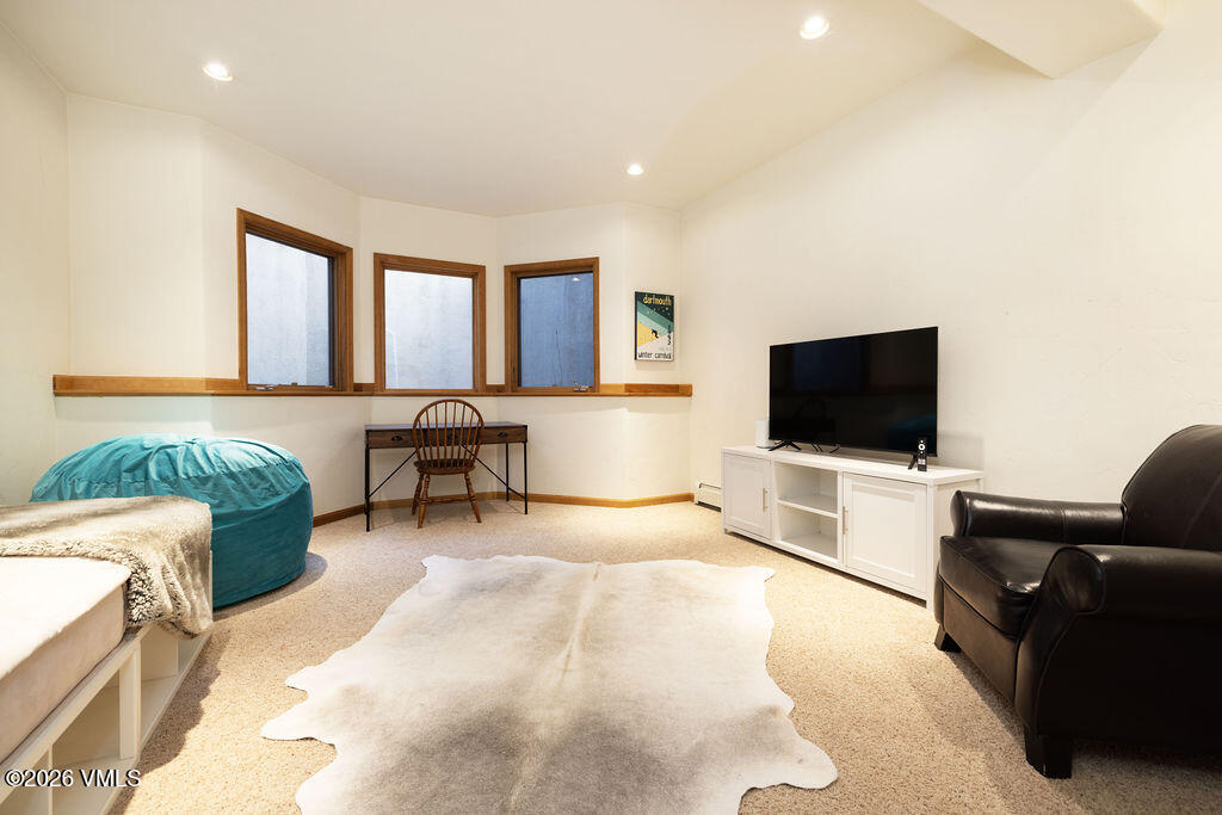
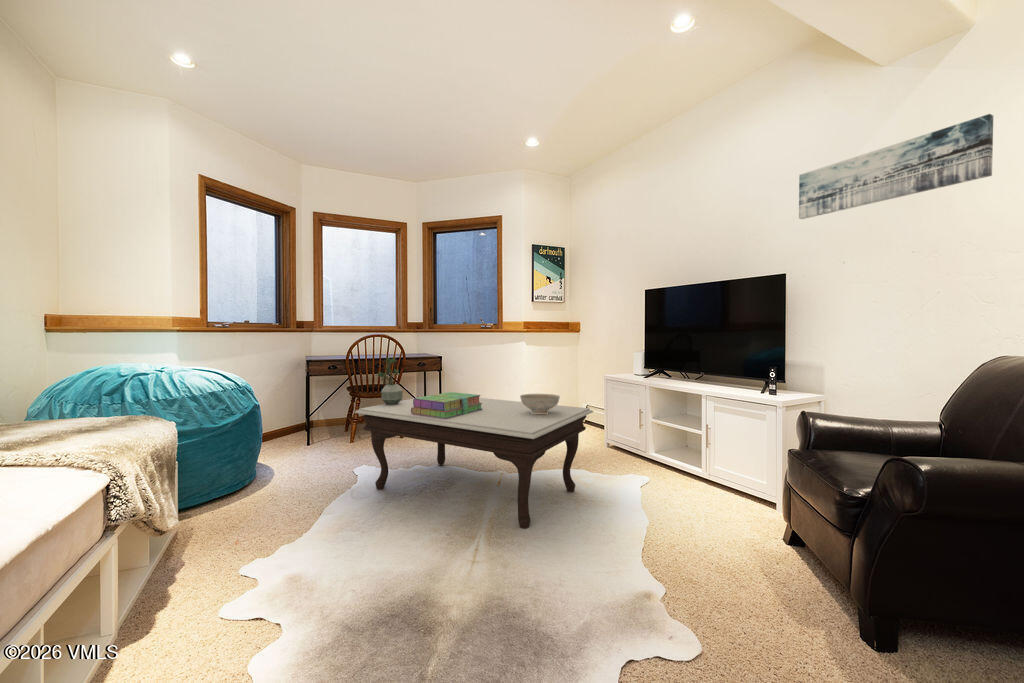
+ wall art [798,113,994,220]
+ coffee table [354,397,594,530]
+ stack of books [411,391,483,419]
+ potted plant [375,356,403,405]
+ decorative bowl [519,393,561,414]
